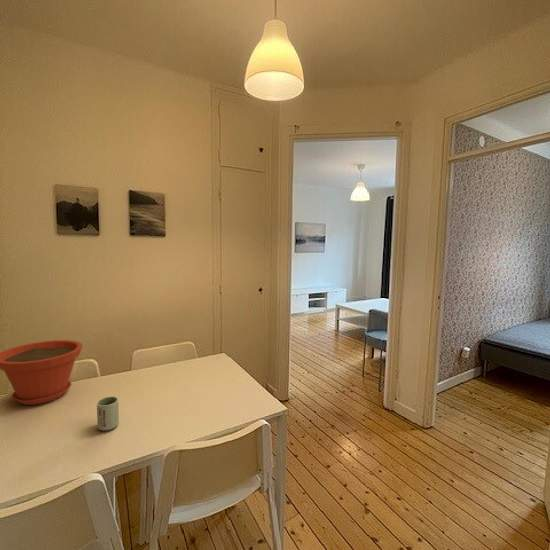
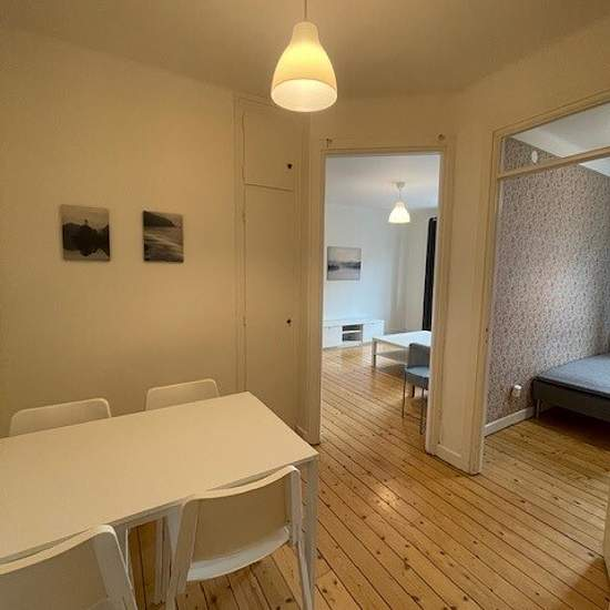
- plant pot [0,339,84,406]
- cup [96,396,120,432]
